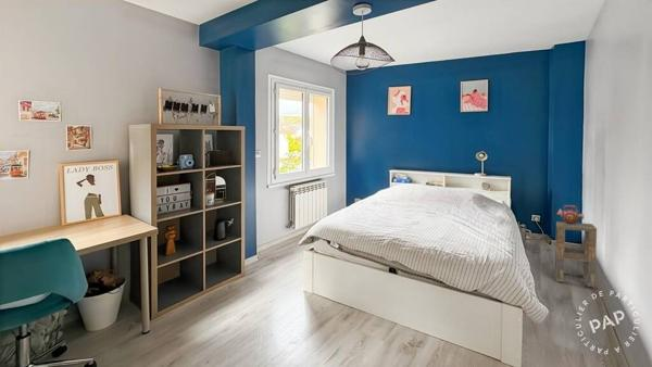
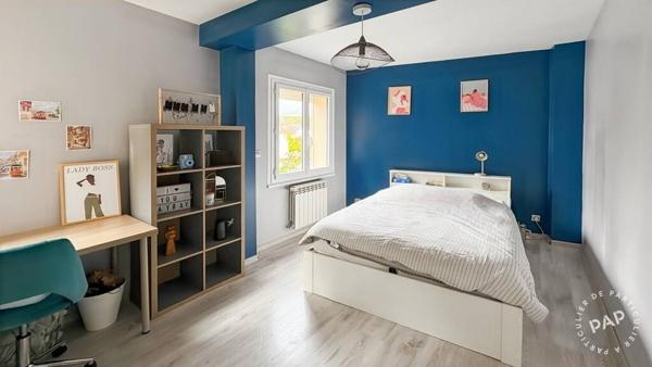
- side table [554,220,598,288]
- backpack [555,204,585,224]
